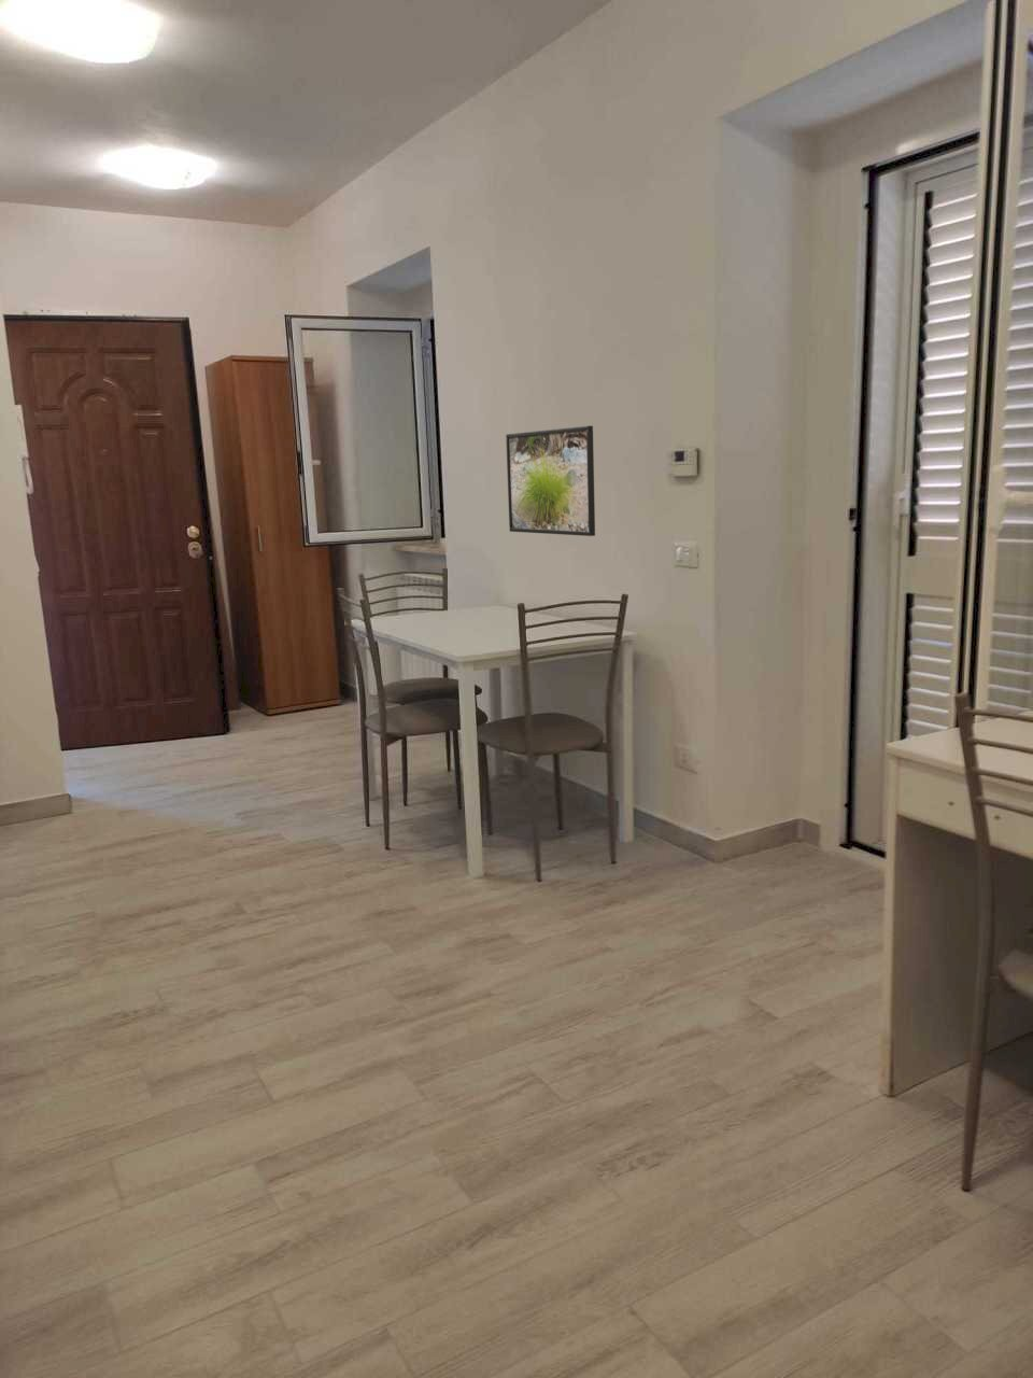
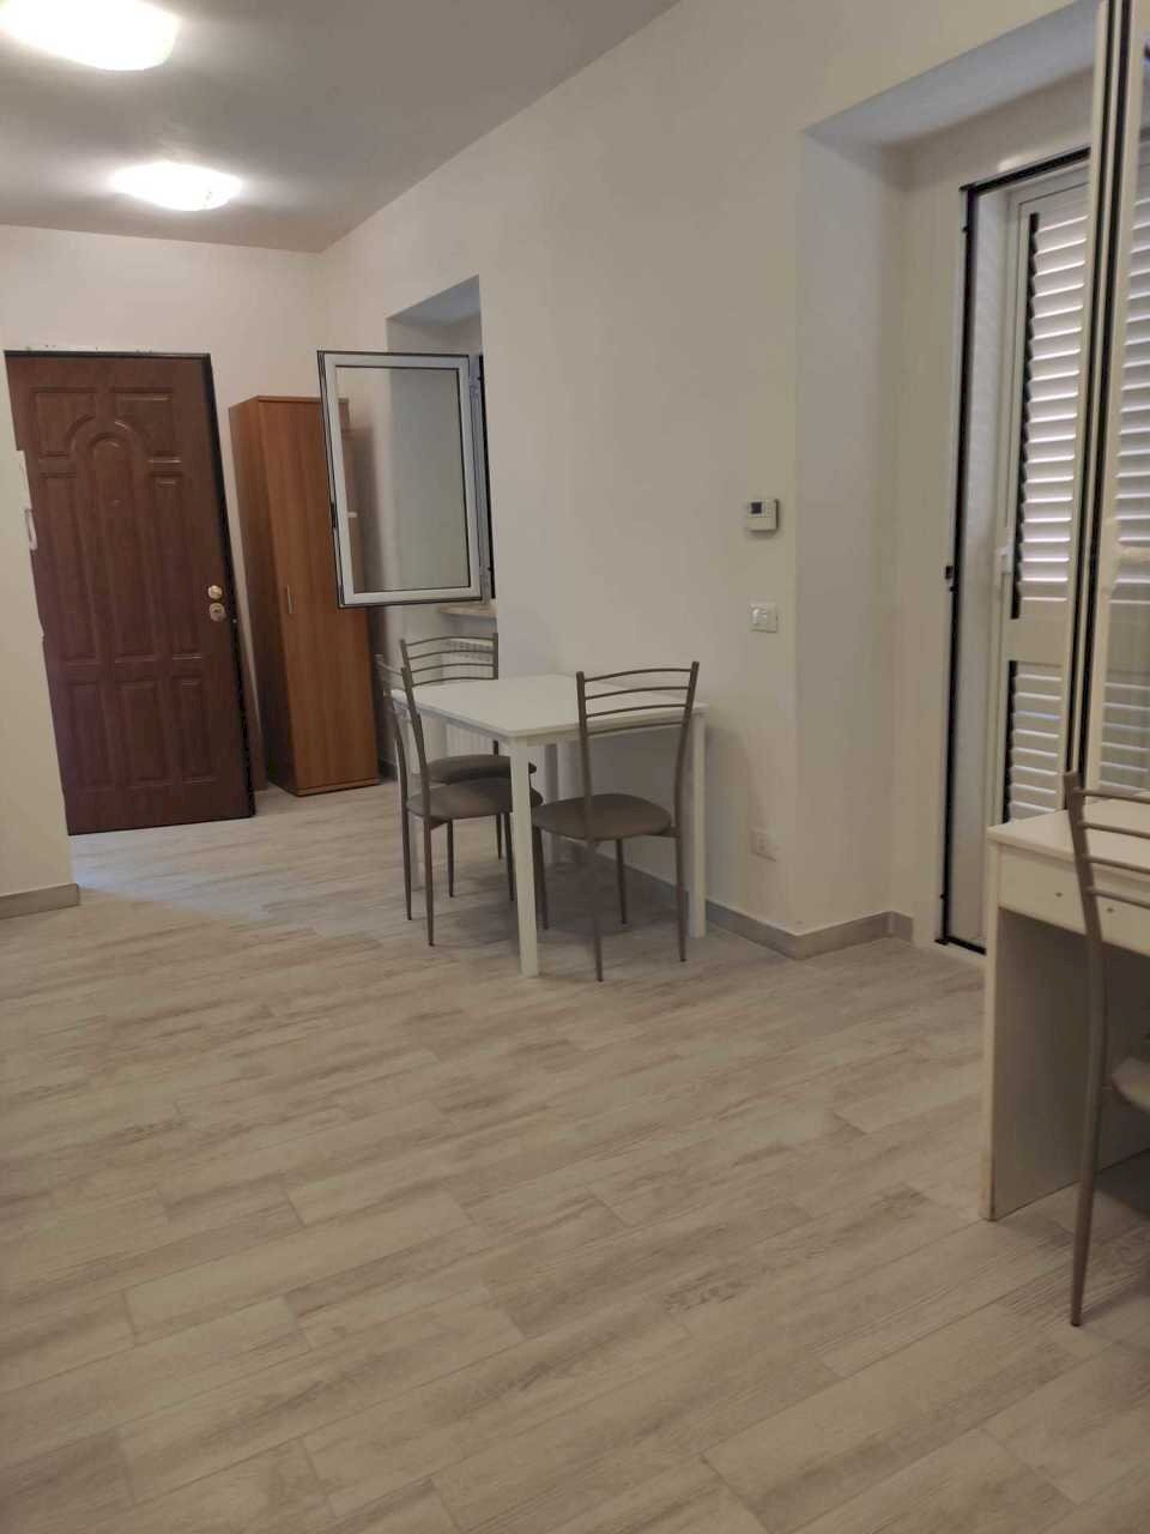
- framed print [505,425,596,537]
